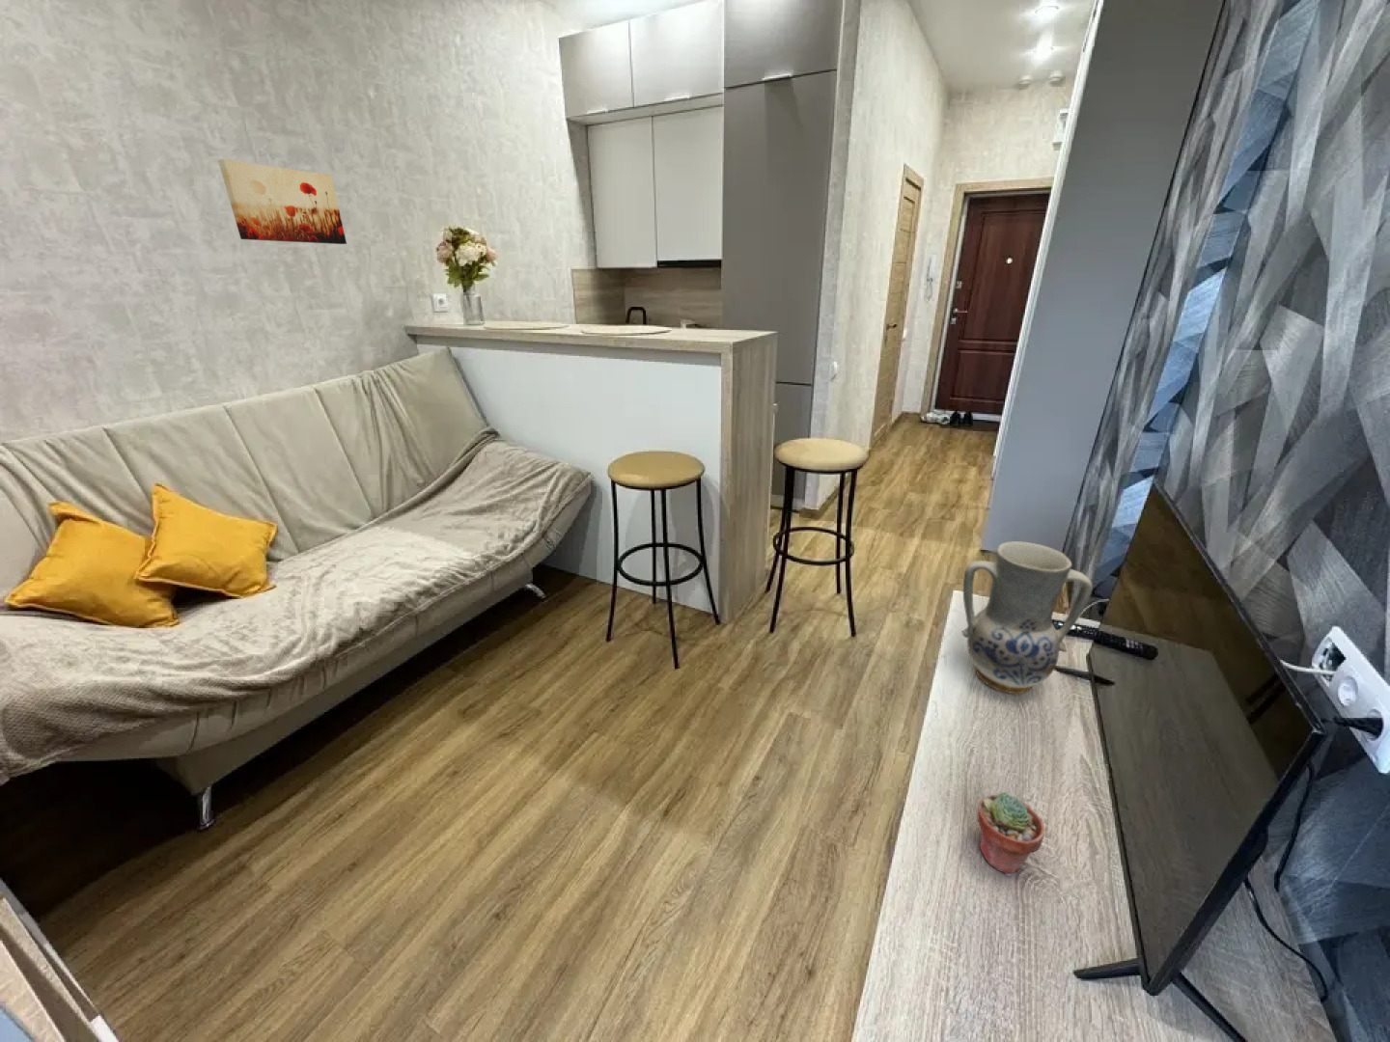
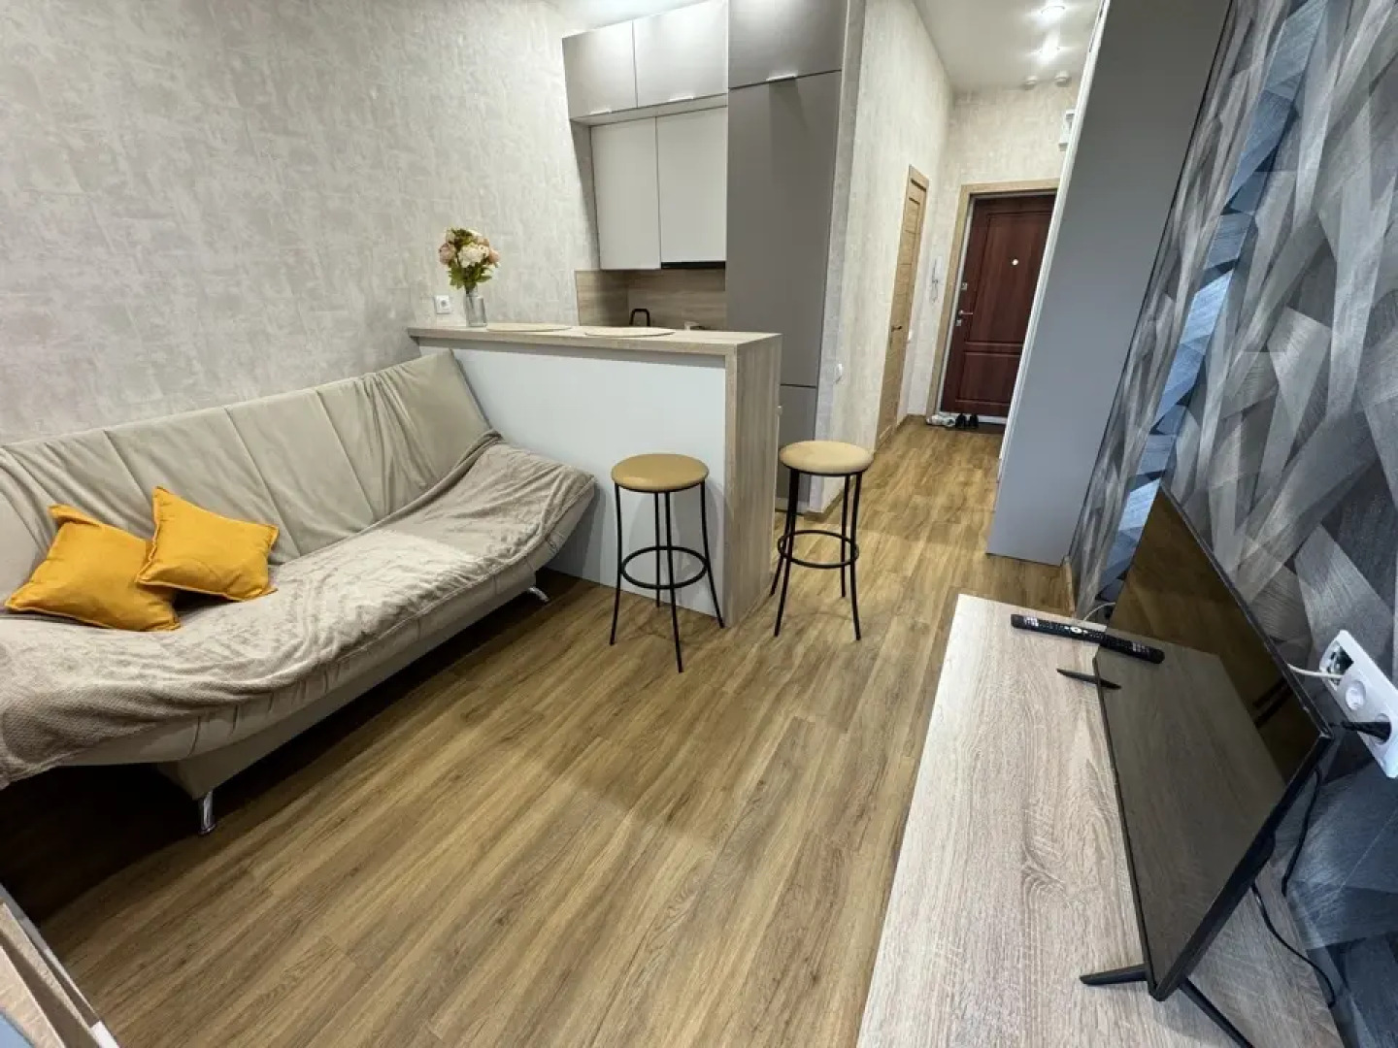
- wall art [217,159,347,245]
- vase [961,541,1093,695]
- potted succulent [977,791,1045,877]
